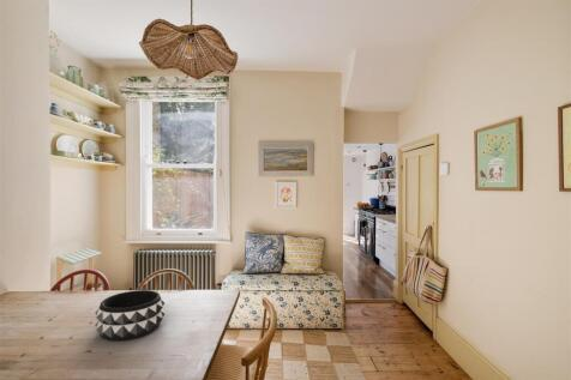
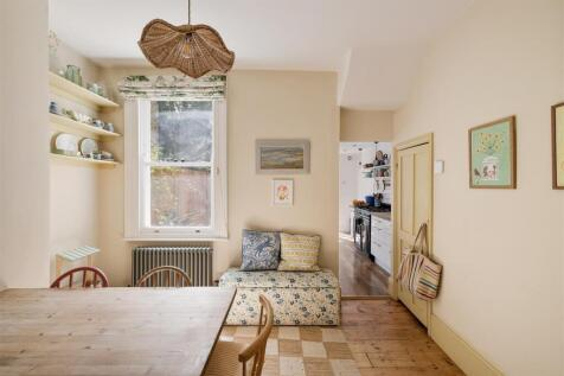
- decorative bowl [94,289,166,342]
